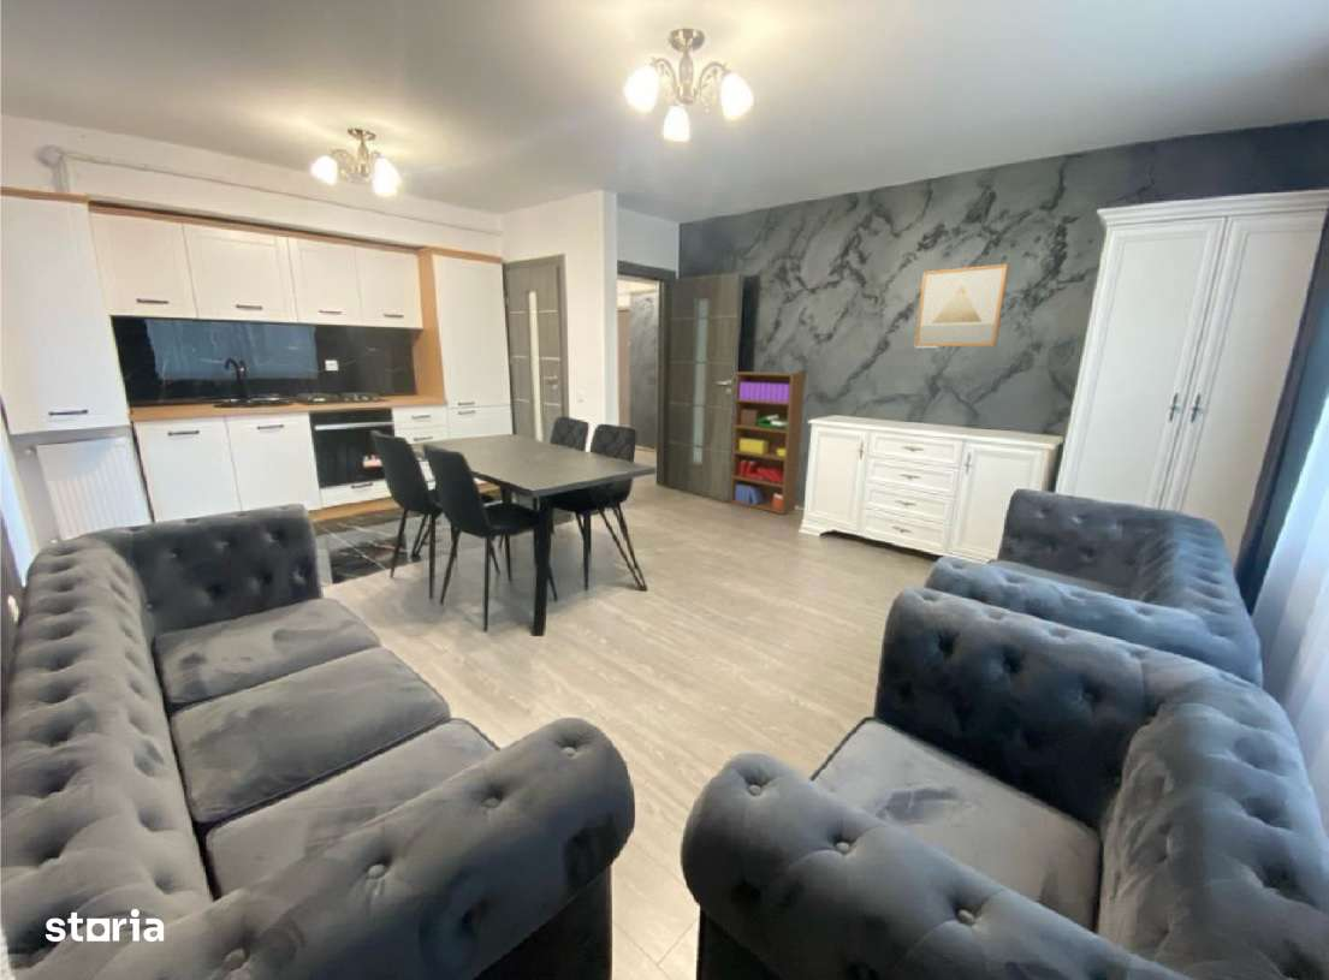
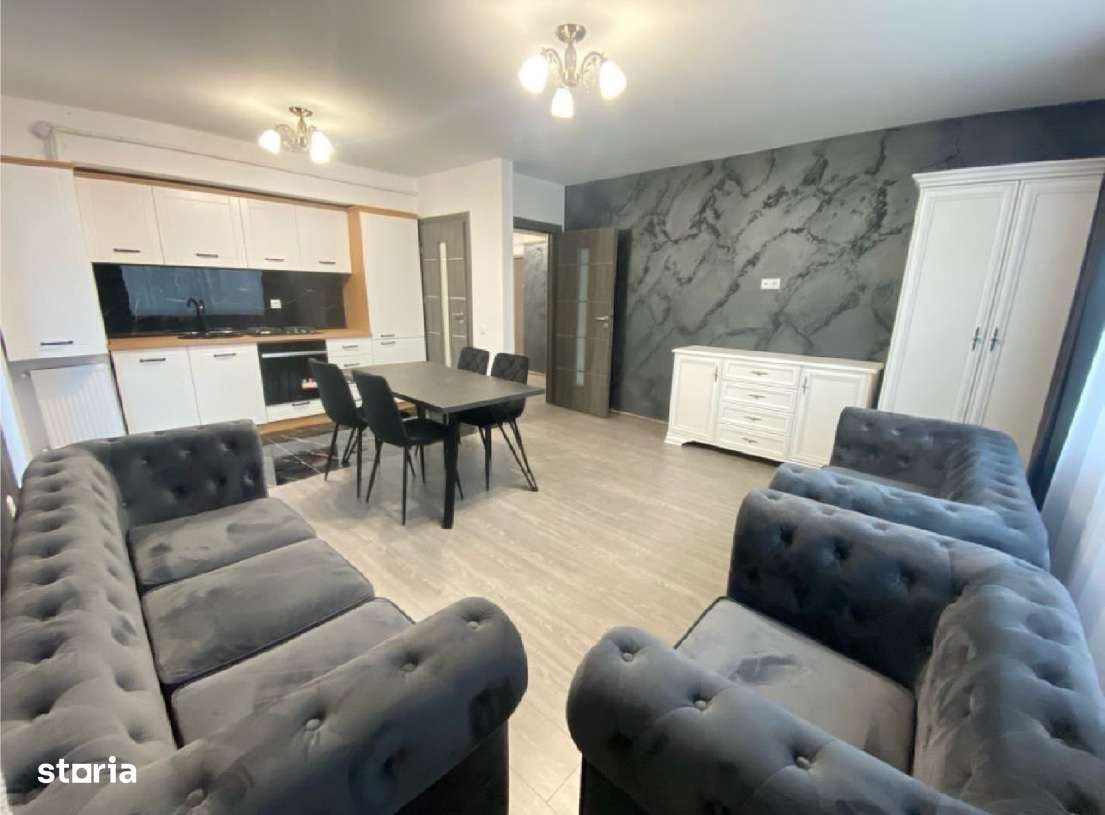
- wall art [913,262,1010,348]
- bookshelf [729,370,807,516]
